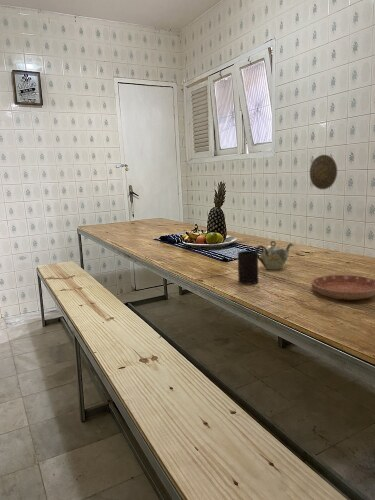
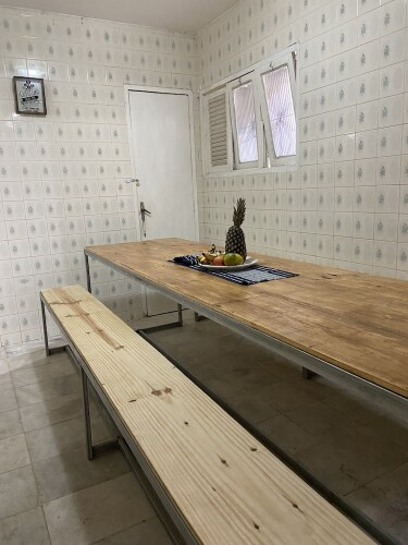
- saucer [311,274,375,301]
- decorative plate [309,154,338,190]
- cup [237,250,260,286]
- teapot [255,240,294,271]
